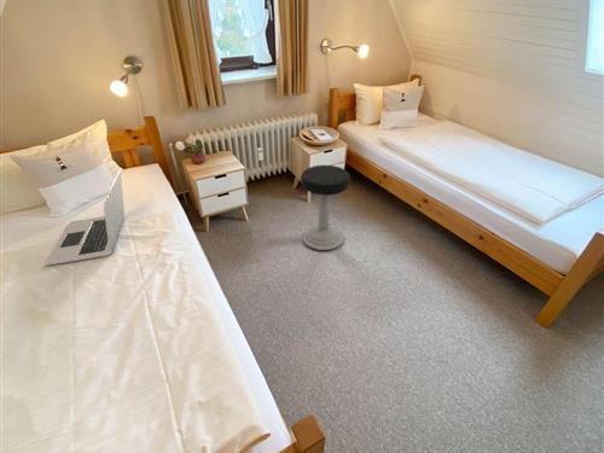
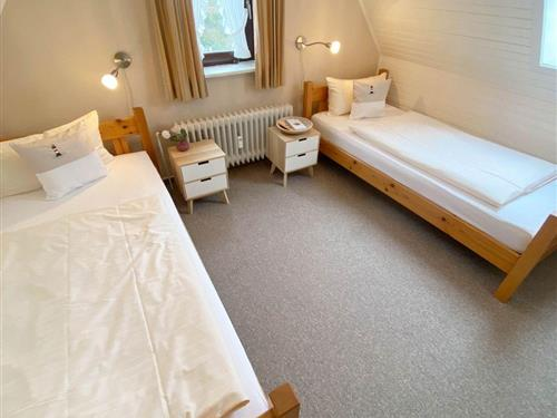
- stool [300,164,352,251]
- laptop [45,169,126,267]
